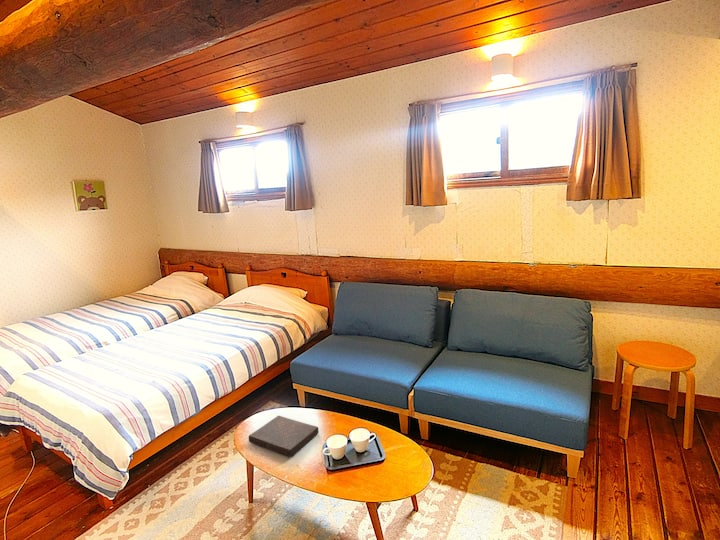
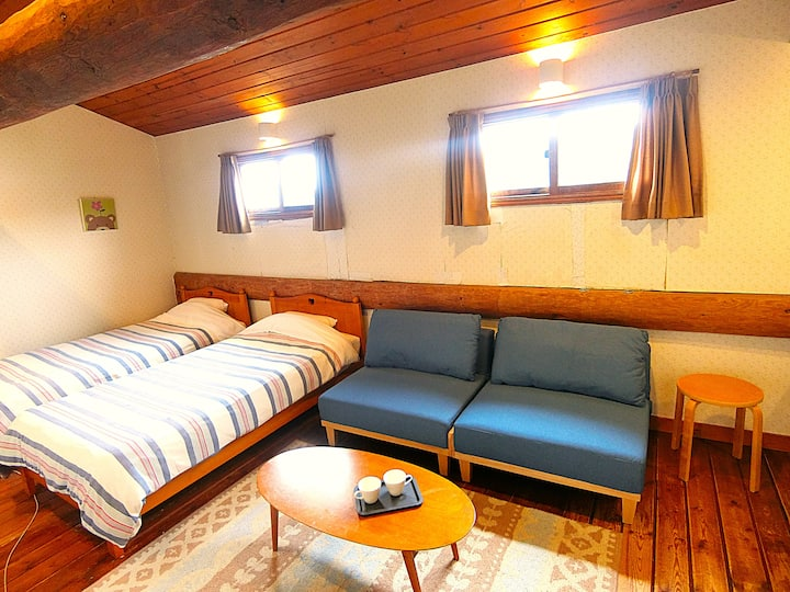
- book [248,415,319,458]
